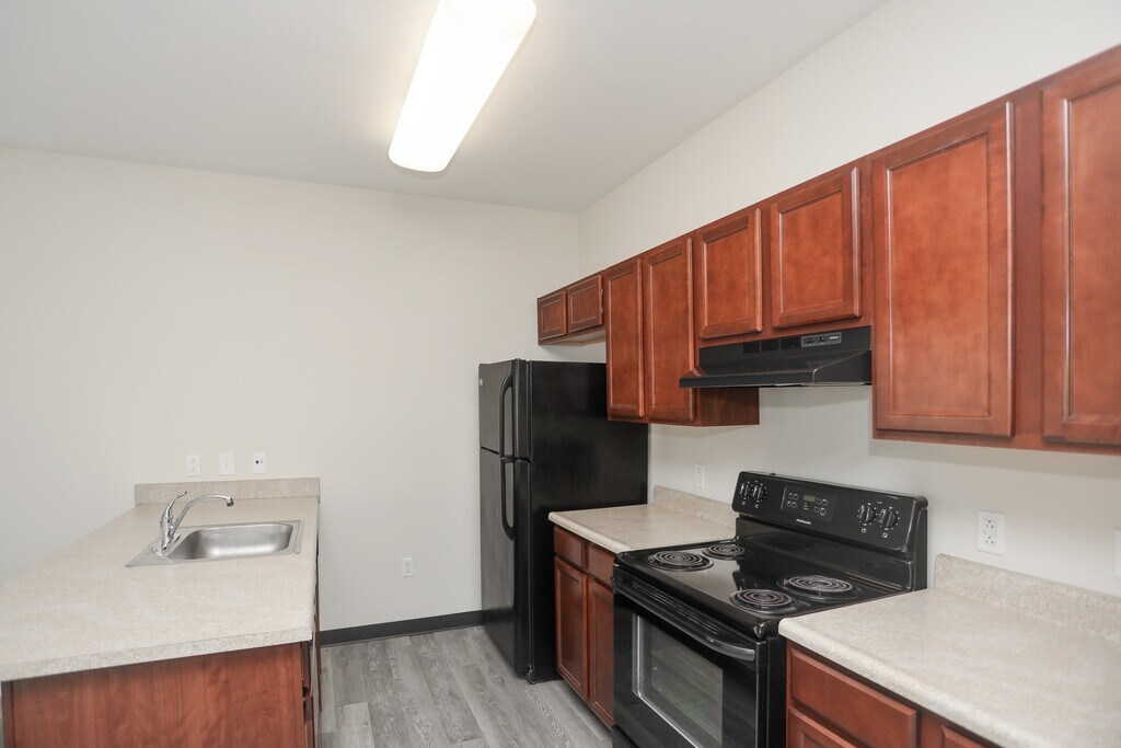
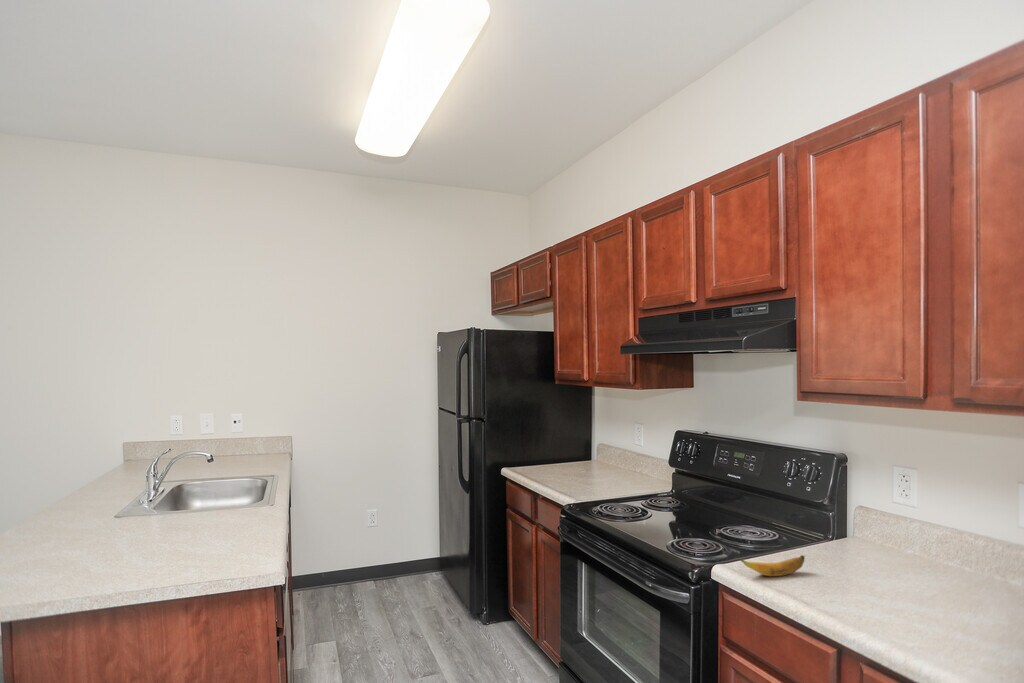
+ banana [739,554,806,577]
